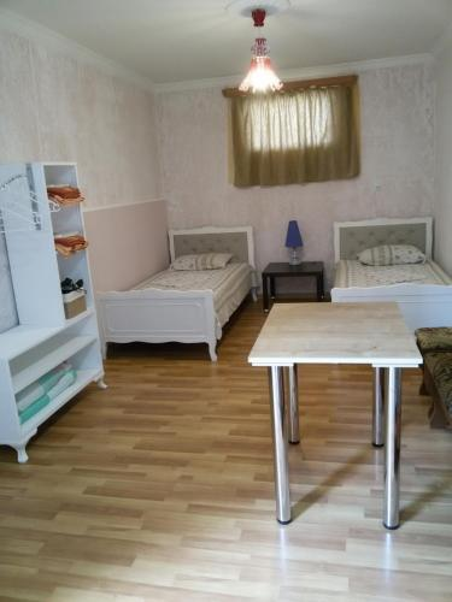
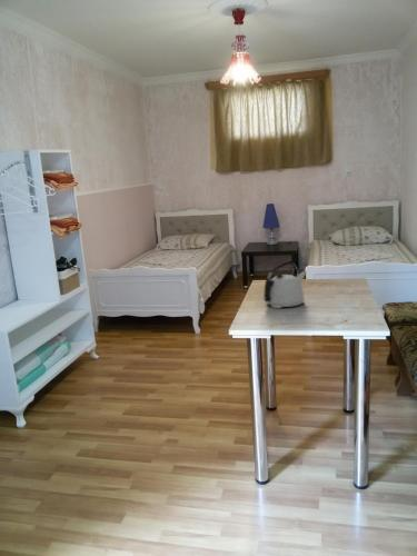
+ kettle [262,259,307,309]
